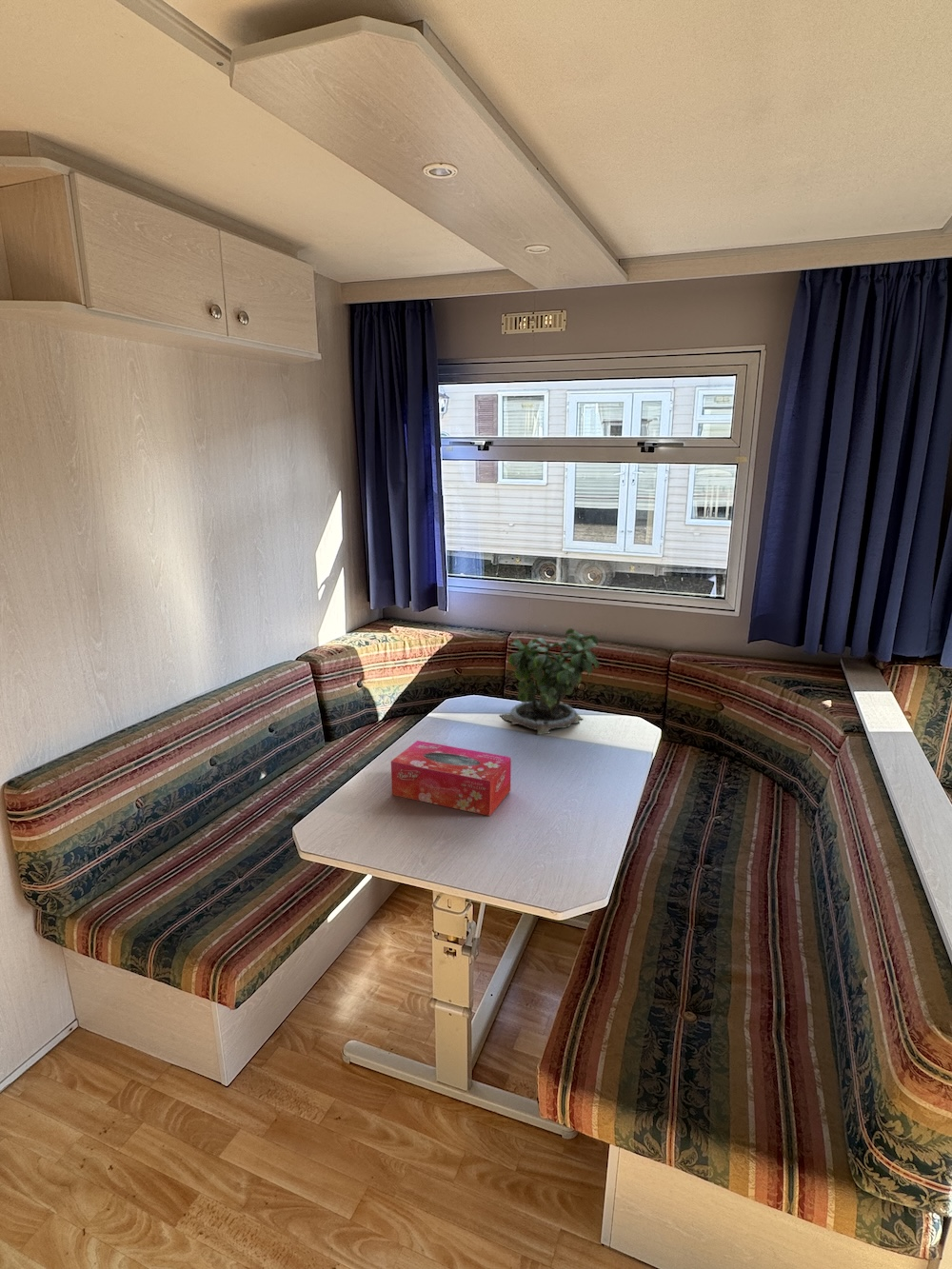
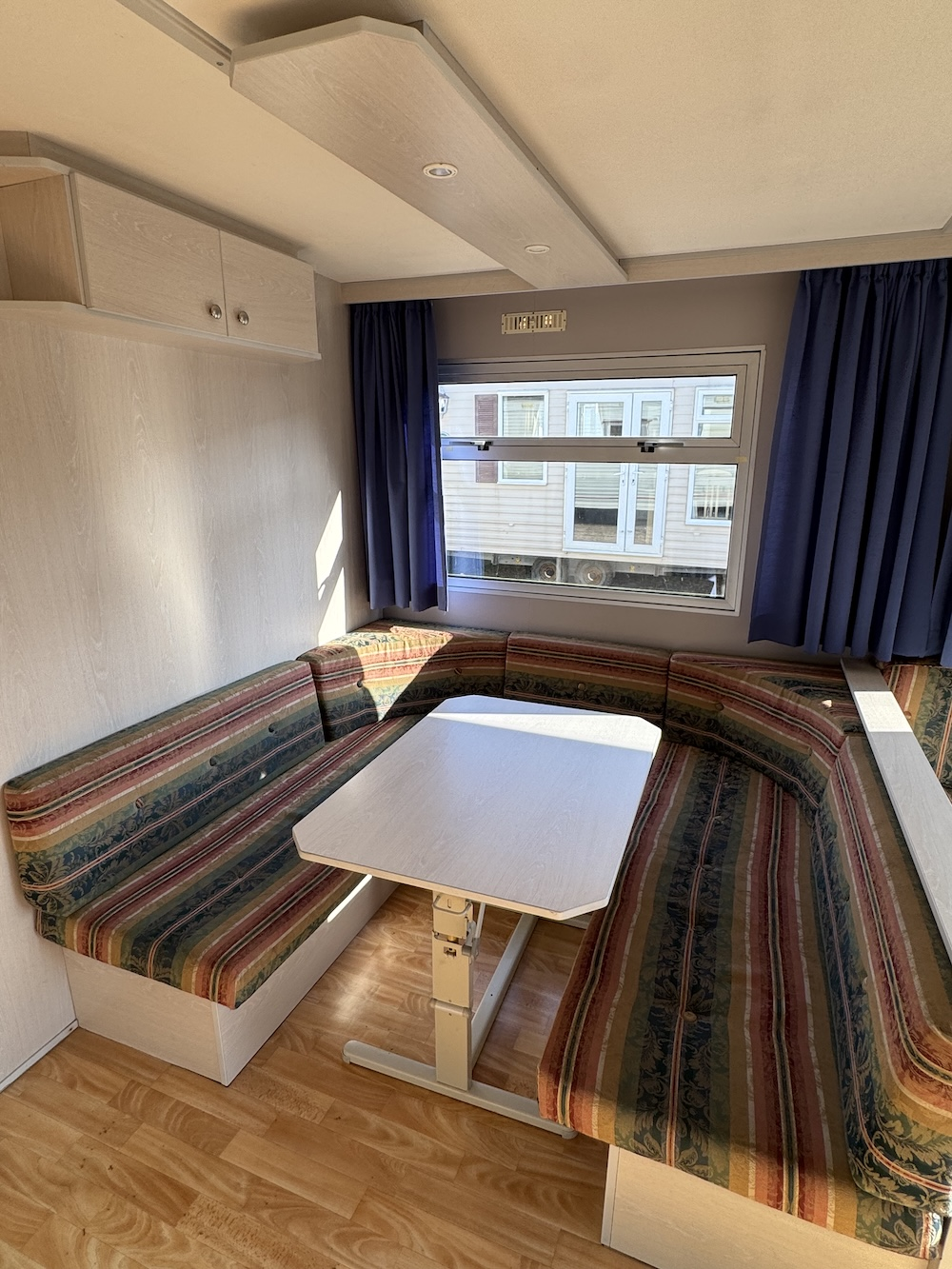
- tissue box [390,740,512,817]
- potted plant [499,624,601,736]
